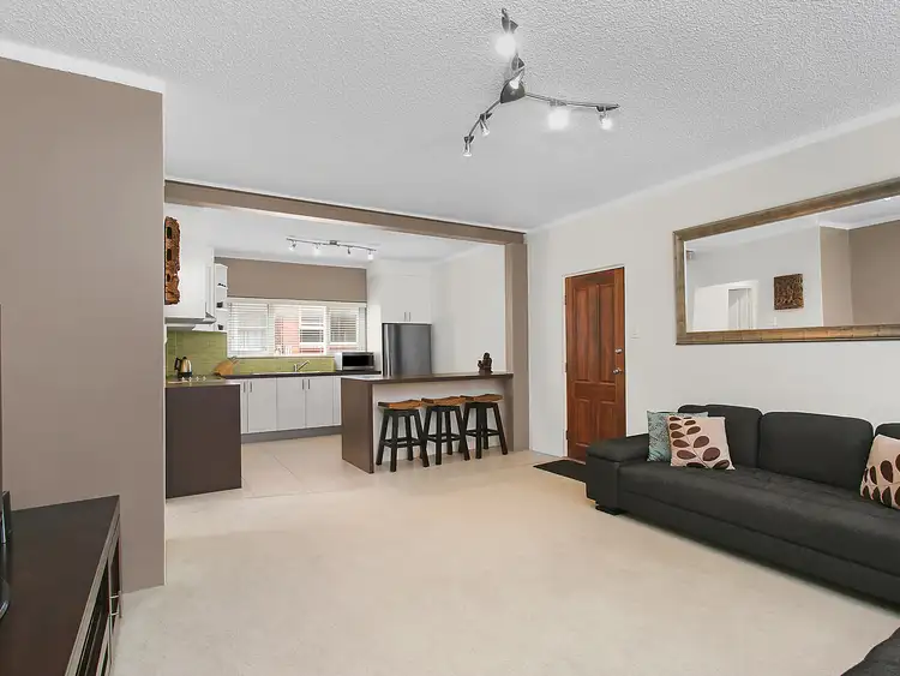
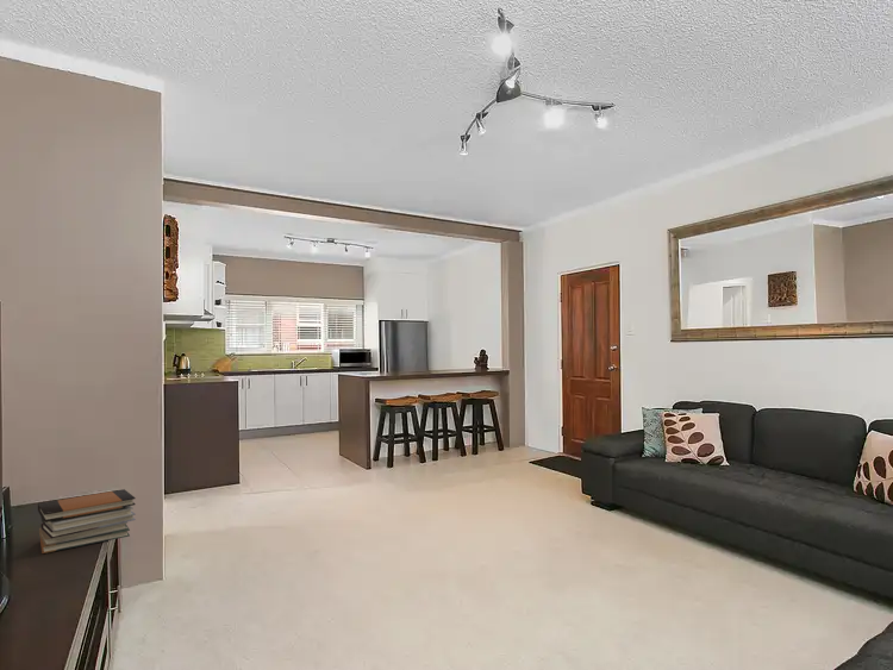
+ book stack [37,488,137,555]
